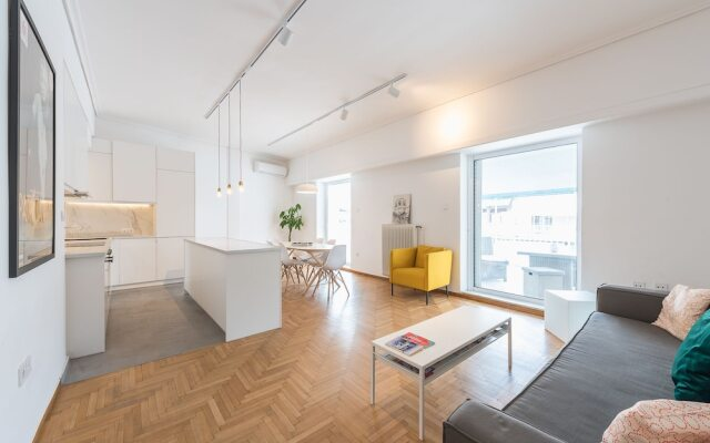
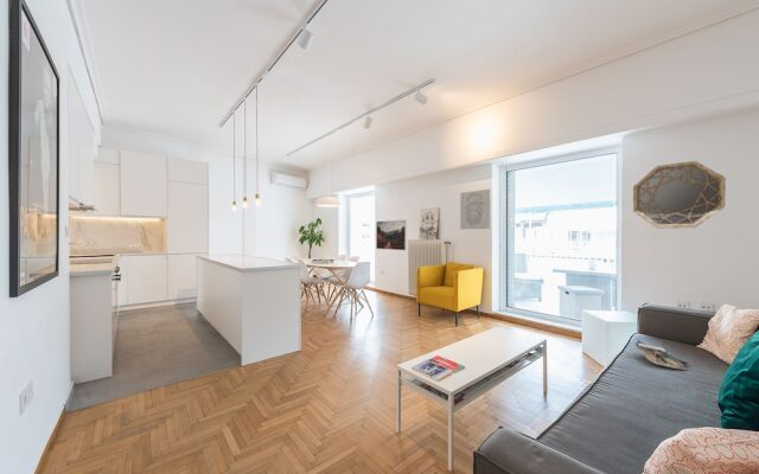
+ home mirror [632,160,727,229]
+ magazine [634,340,689,371]
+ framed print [375,219,408,251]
+ wall art [459,188,491,230]
